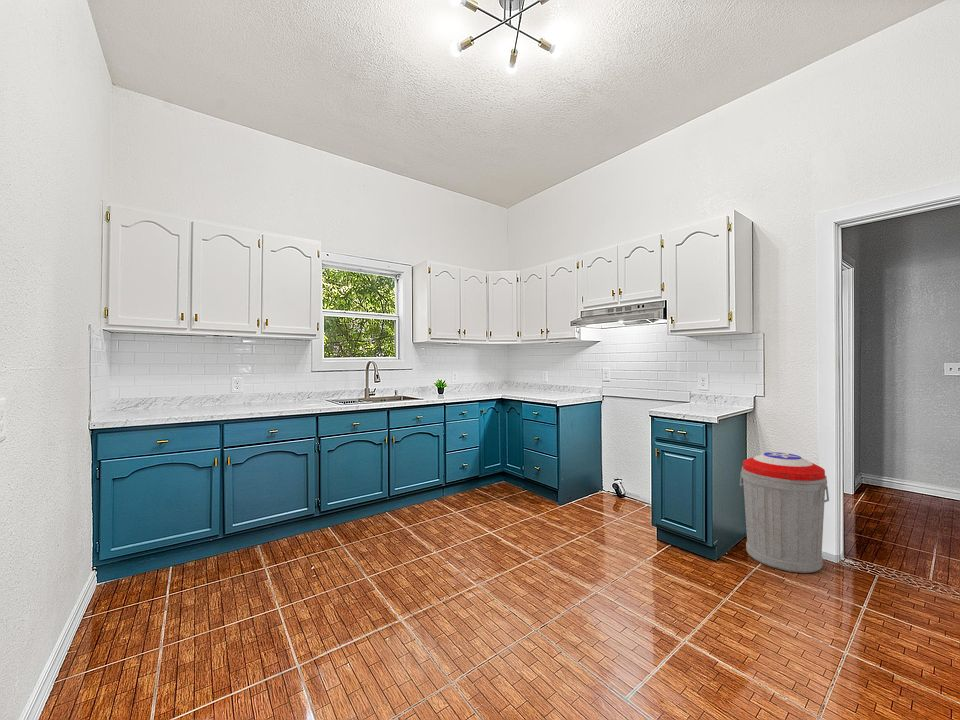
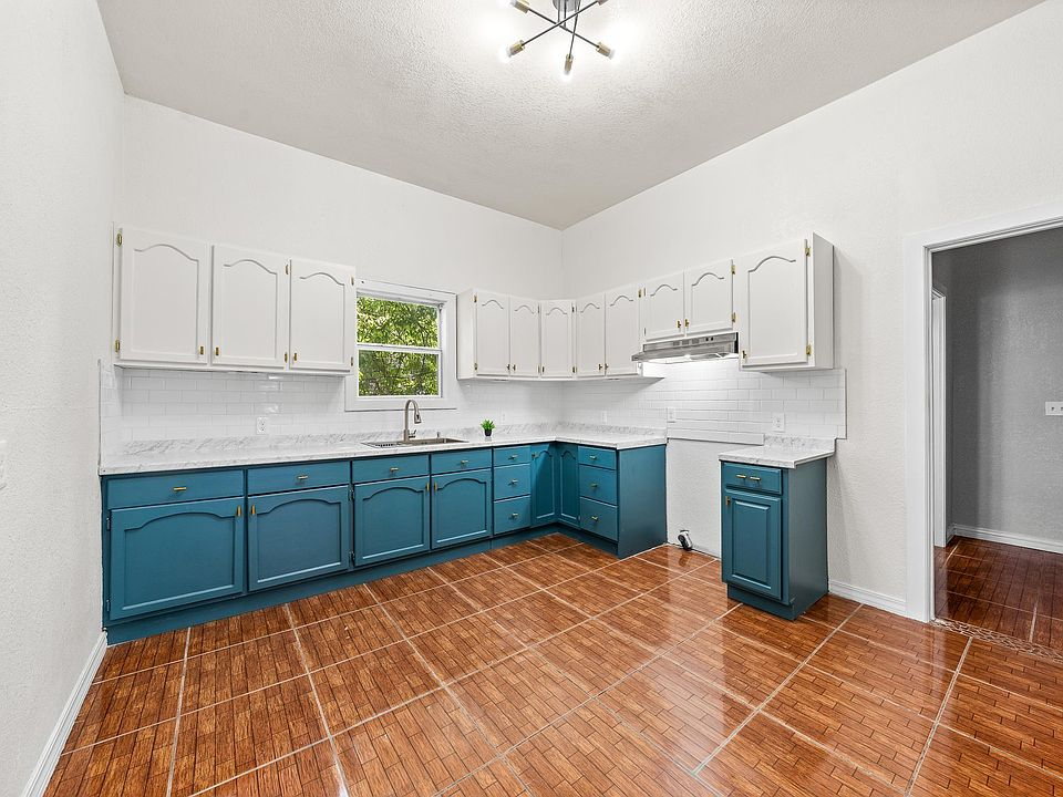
- trash can [739,451,830,574]
